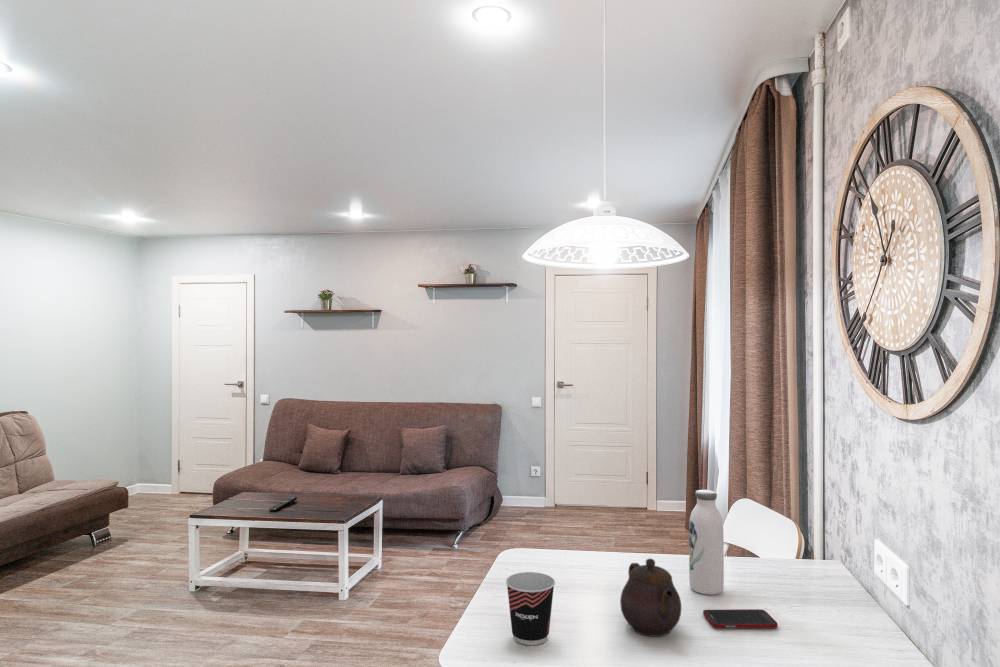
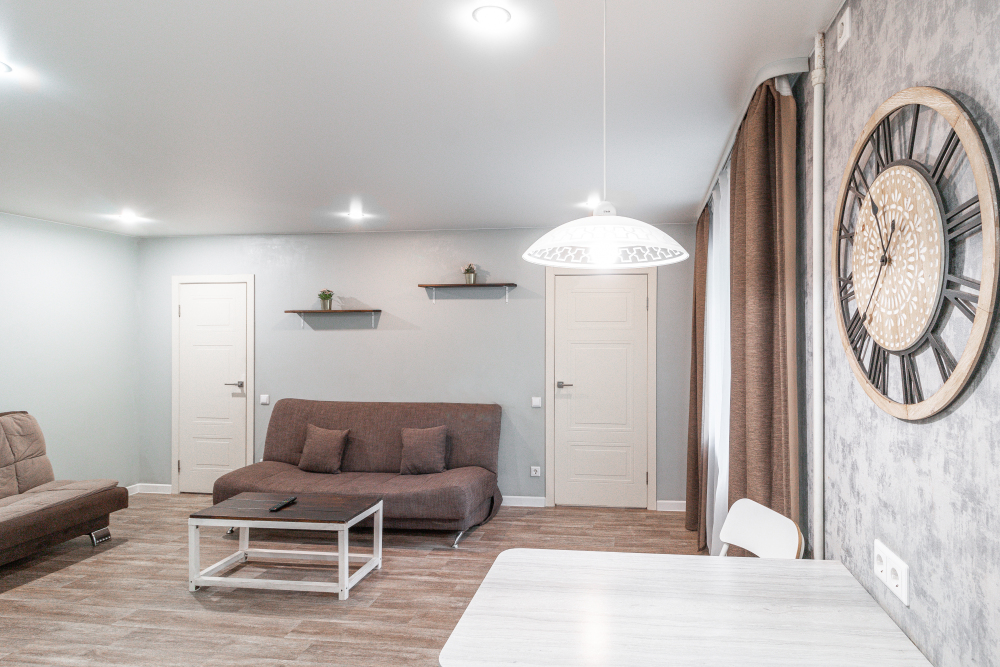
- cup [505,571,556,646]
- water bottle [688,489,725,596]
- teapot [619,557,682,638]
- cell phone [702,608,779,629]
